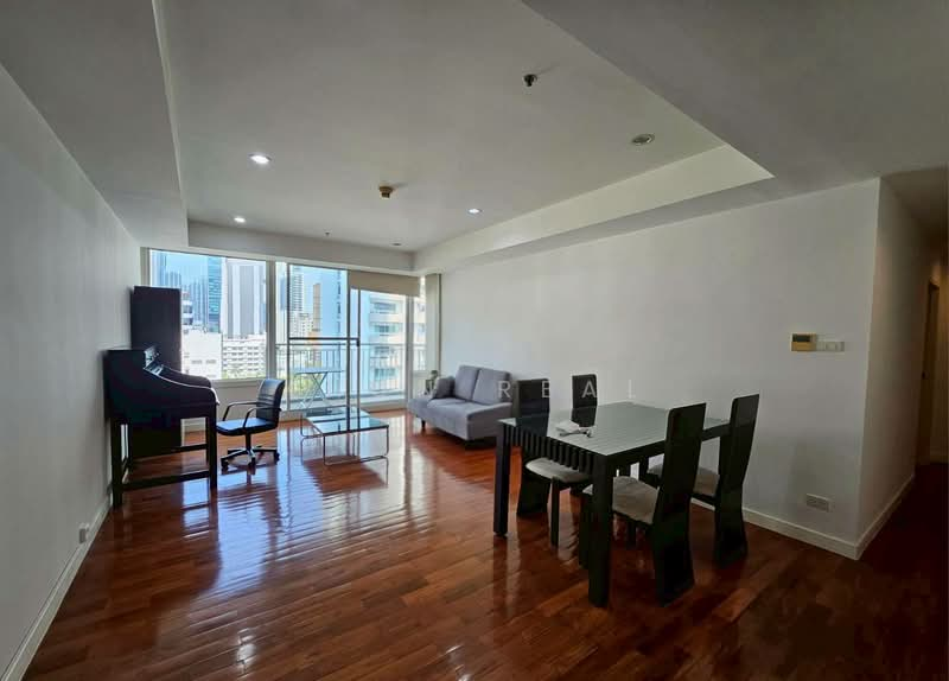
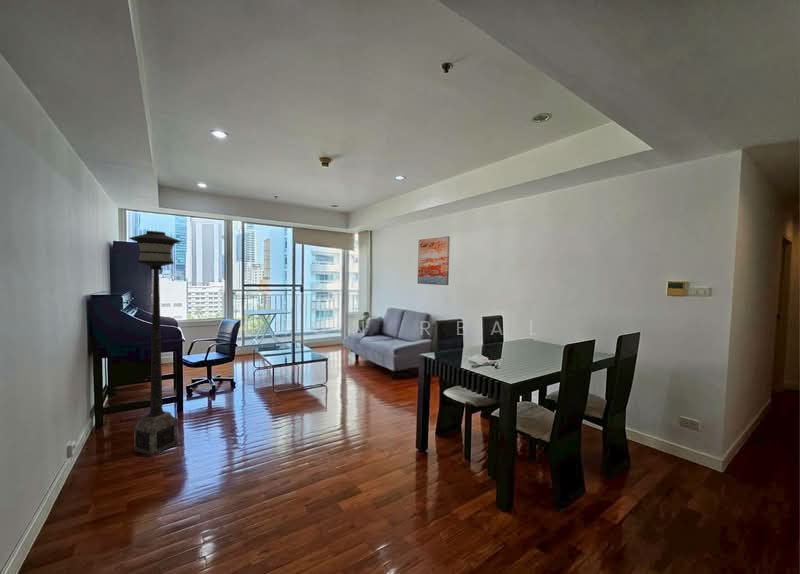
+ floor lamp [128,230,182,457]
+ wall art [417,235,451,286]
